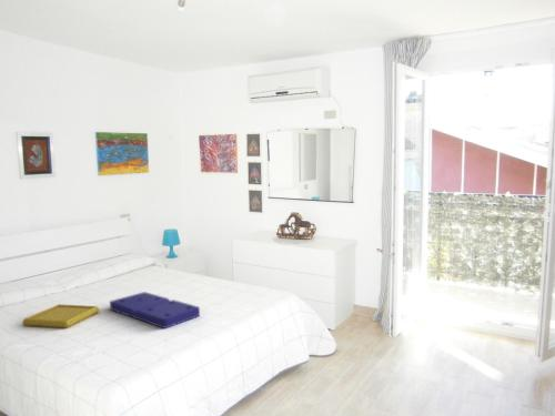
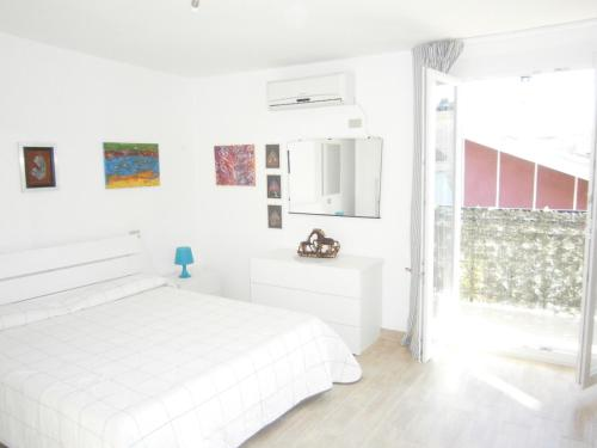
- serving tray [21,303,101,329]
- cushion [109,291,201,329]
